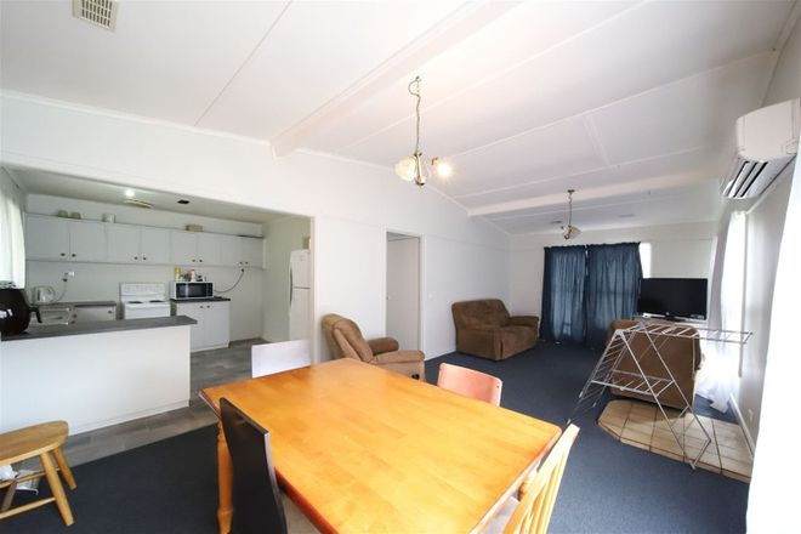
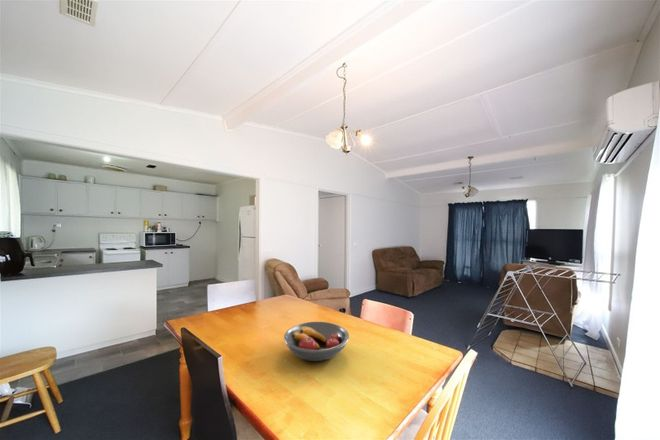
+ fruit bowl [283,321,350,362]
